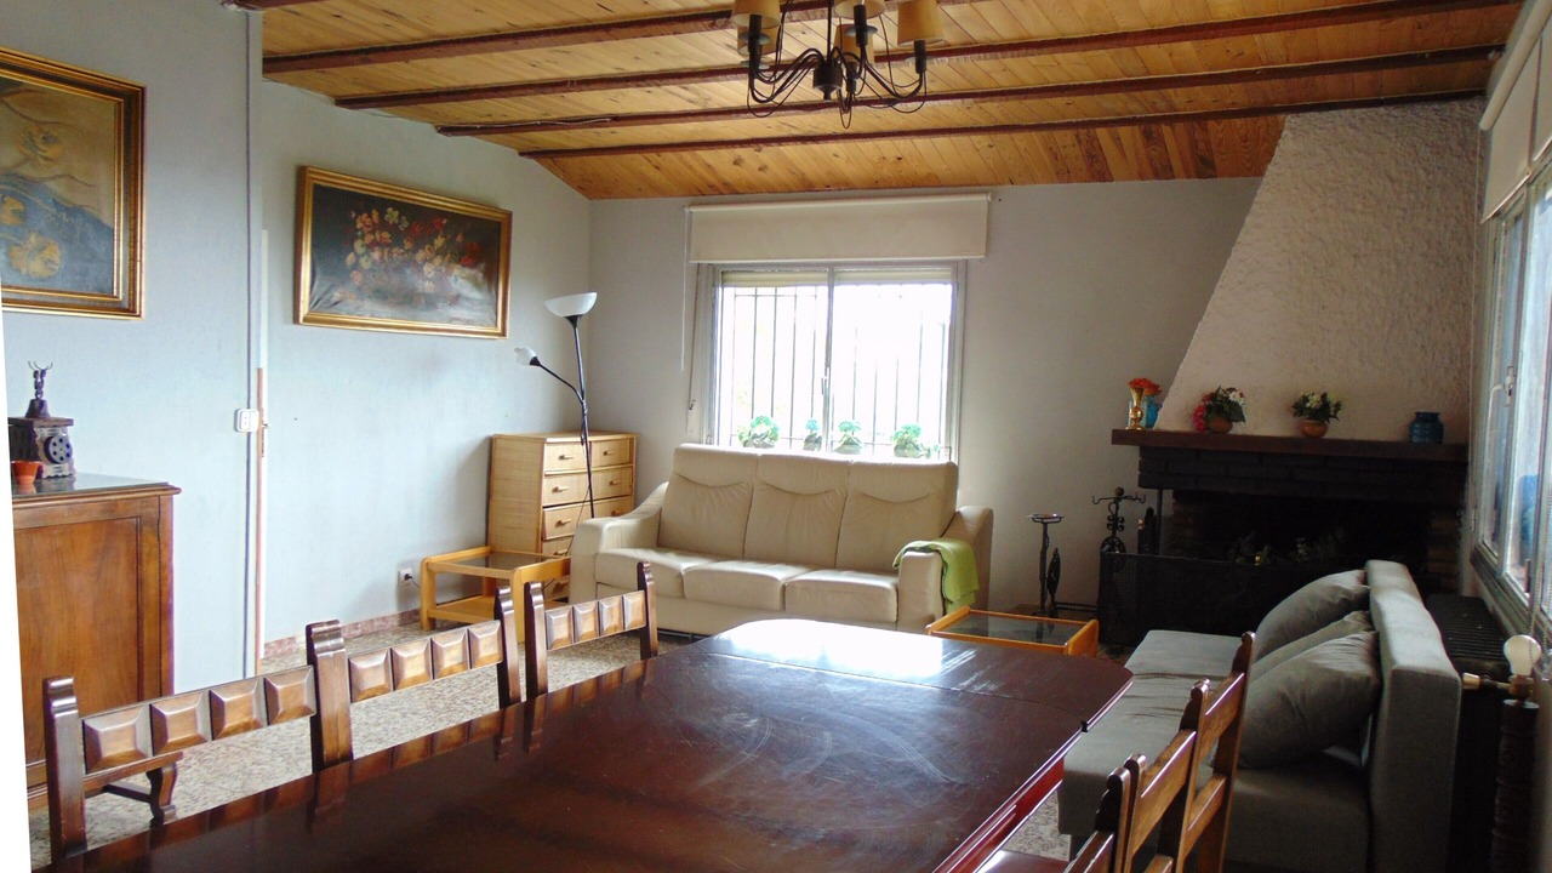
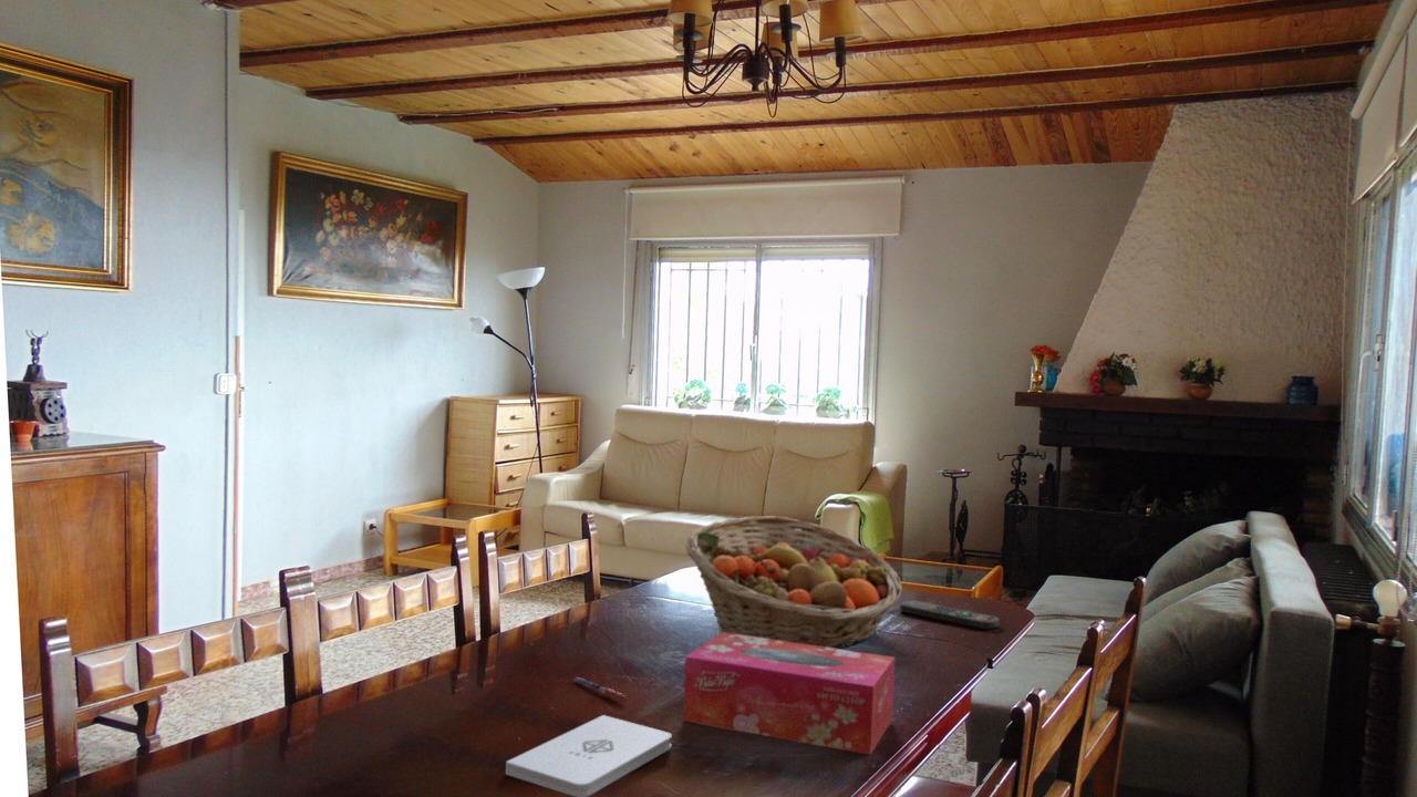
+ fruit basket [685,515,903,650]
+ remote control [899,599,1000,631]
+ notepad [505,714,673,797]
+ pen [572,676,628,702]
+ tissue box [682,632,896,756]
